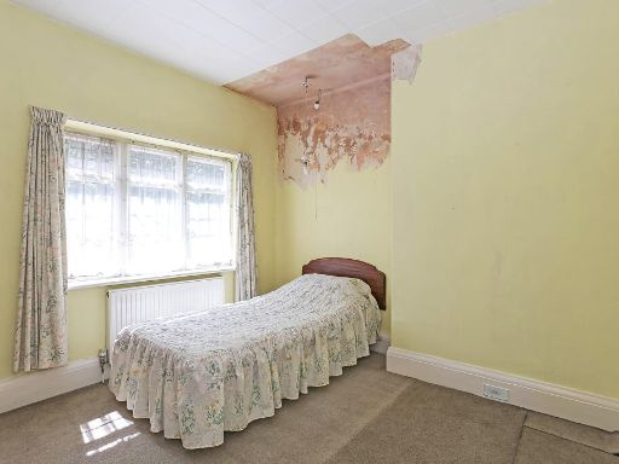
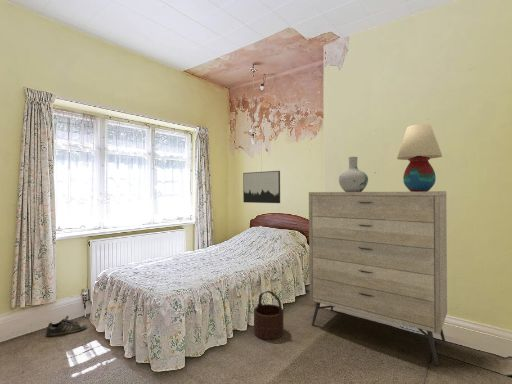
+ wooden bucket [253,290,284,341]
+ dresser [308,190,448,366]
+ table lamp [396,123,443,192]
+ shoe [45,315,88,338]
+ vase [338,156,369,192]
+ wall art [242,170,281,204]
